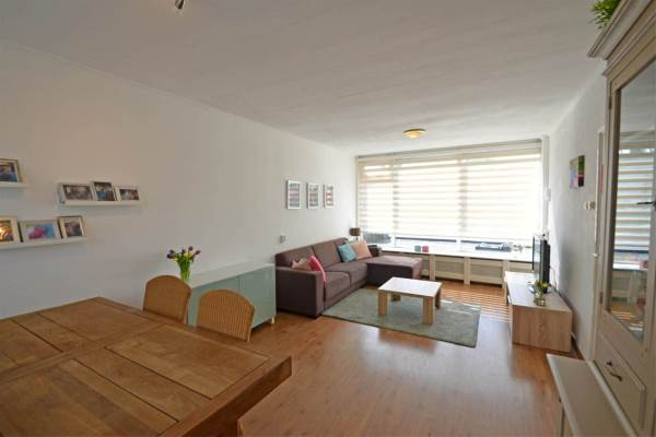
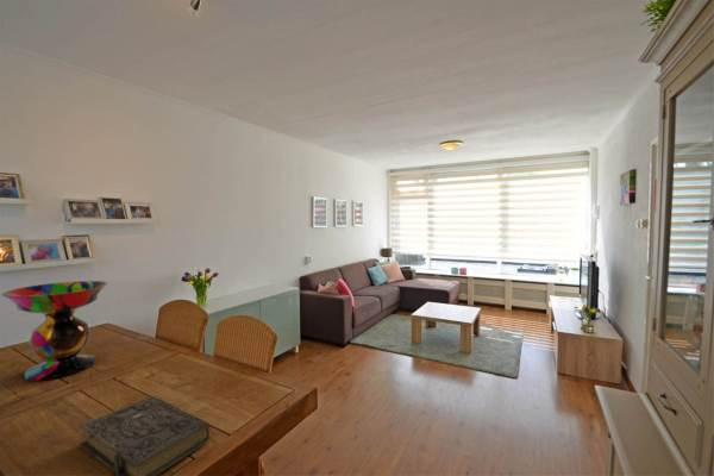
+ decorative bowl [0,280,109,382]
+ book [79,395,211,476]
